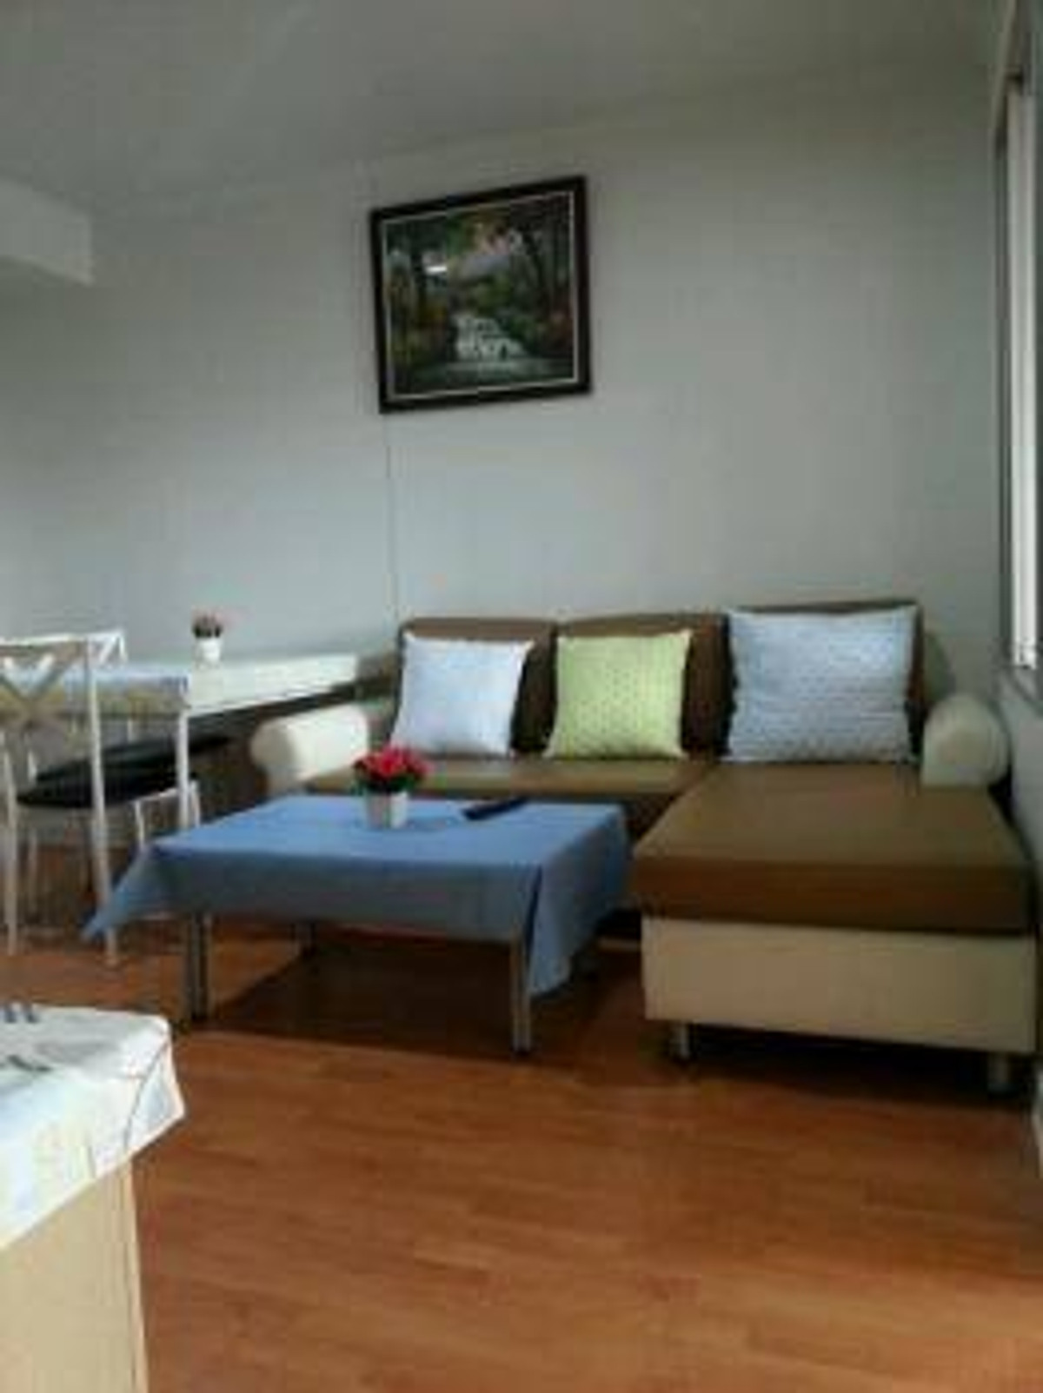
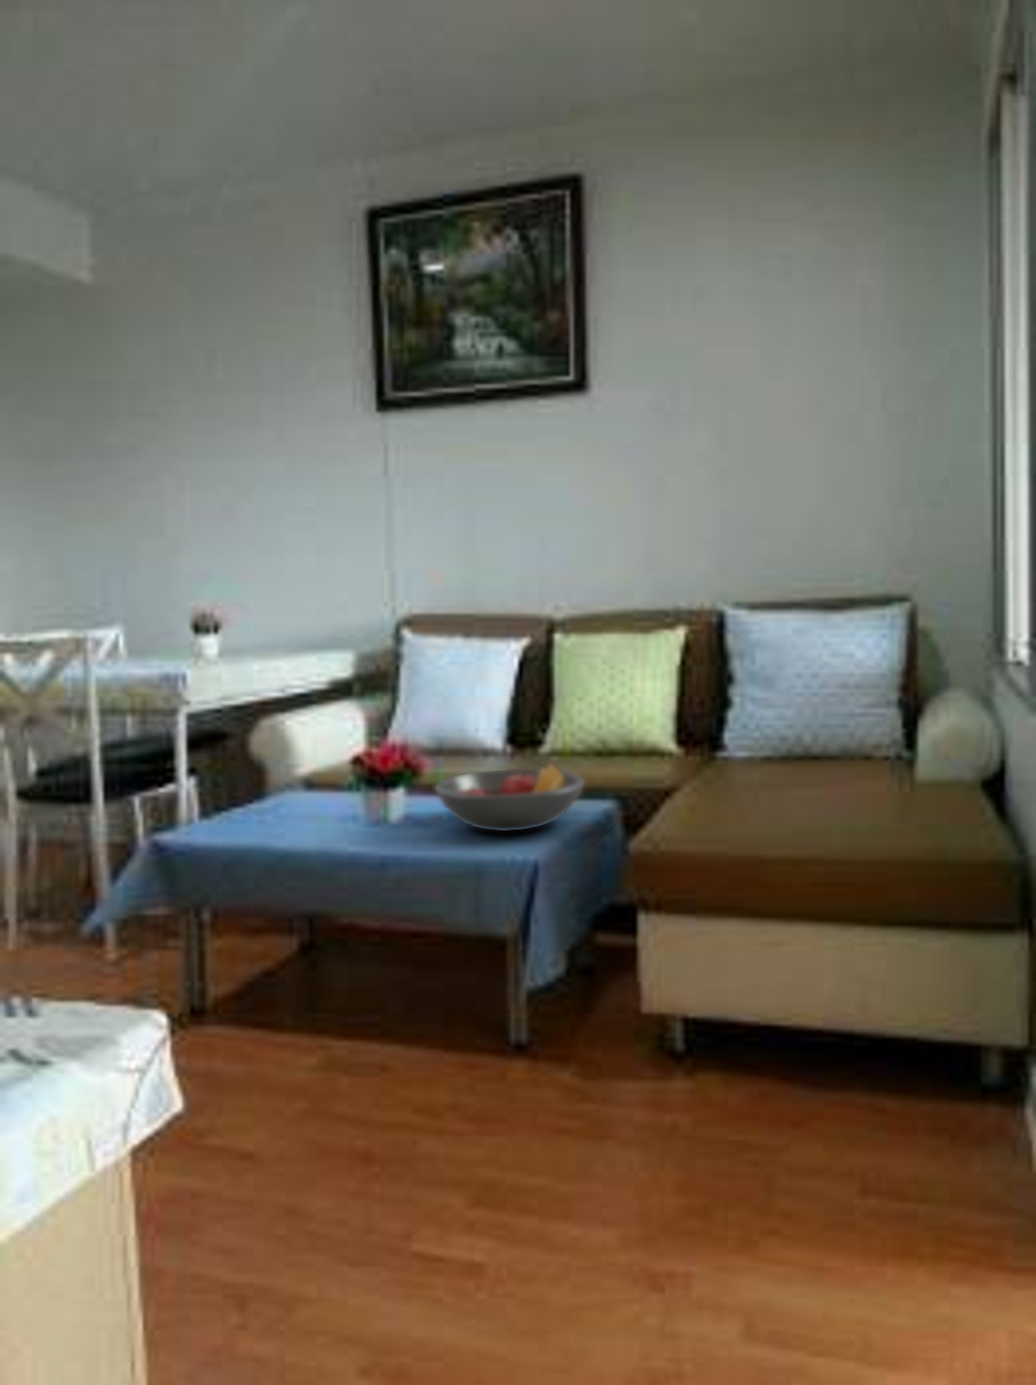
+ fruit bowl [433,762,587,832]
